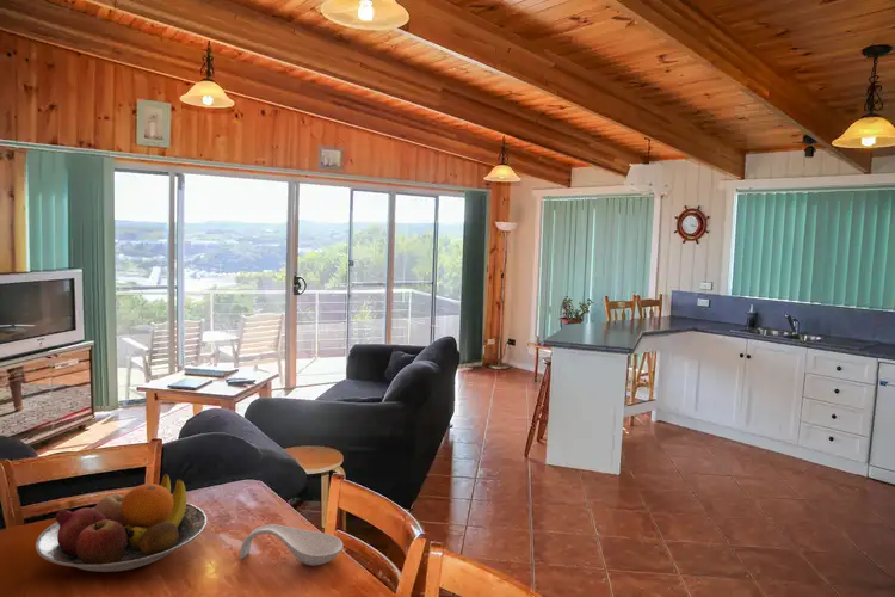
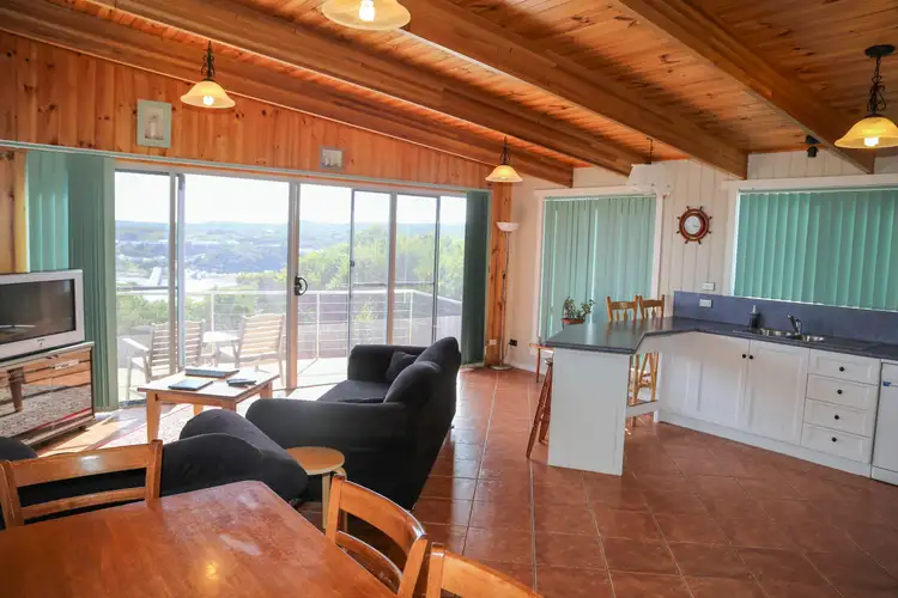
- spoon rest [239,523,344,567]
- fruit bowl [35,473,208,573]
